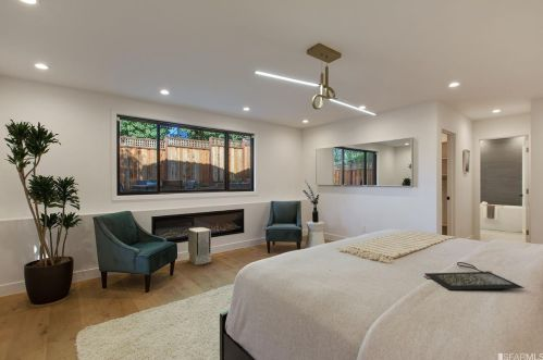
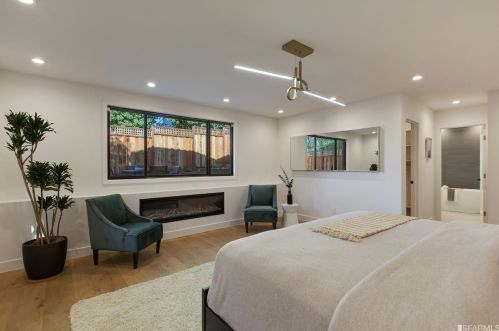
- clutch bag [423,261,526,291]
- air purifier [187,226,212,265]
